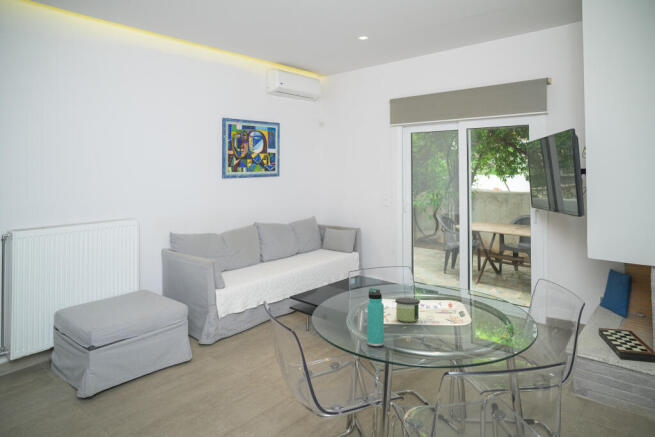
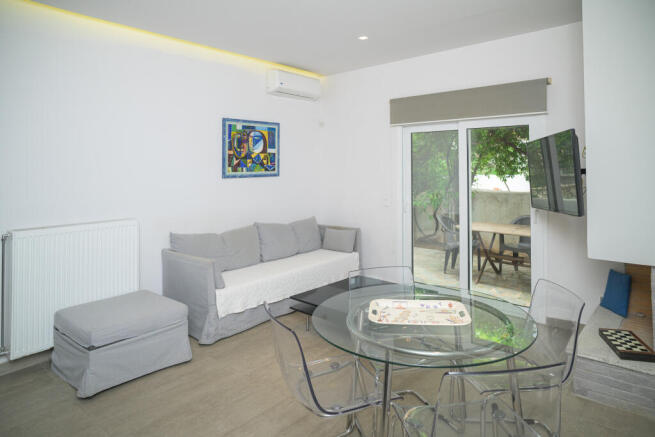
- thermos bottle [366,287,385,347]
- candle [394,297,421,323]
